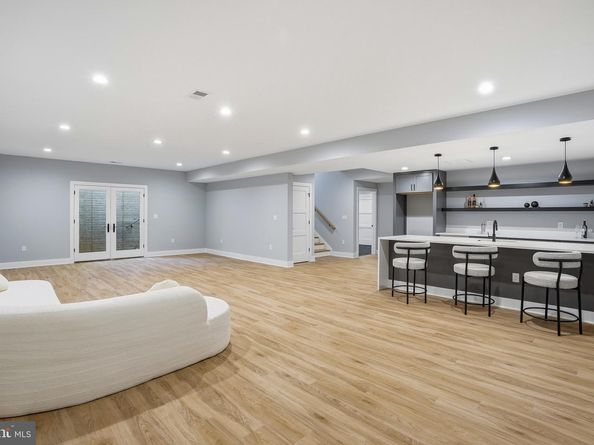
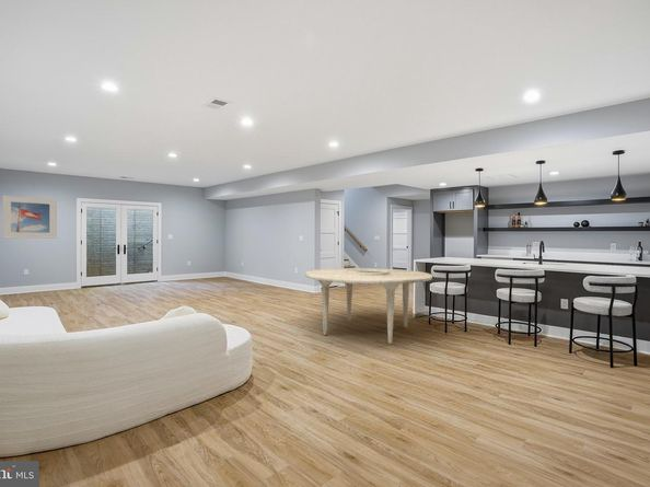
+ dining table [304,267,433,345]
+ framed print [2,195,58,240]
